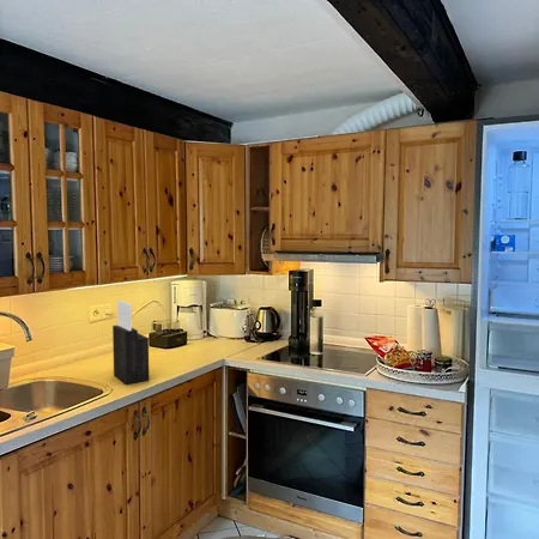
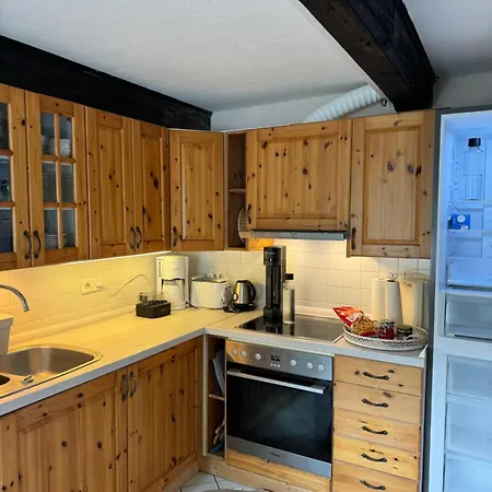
- knife block [111,299,150,386]
